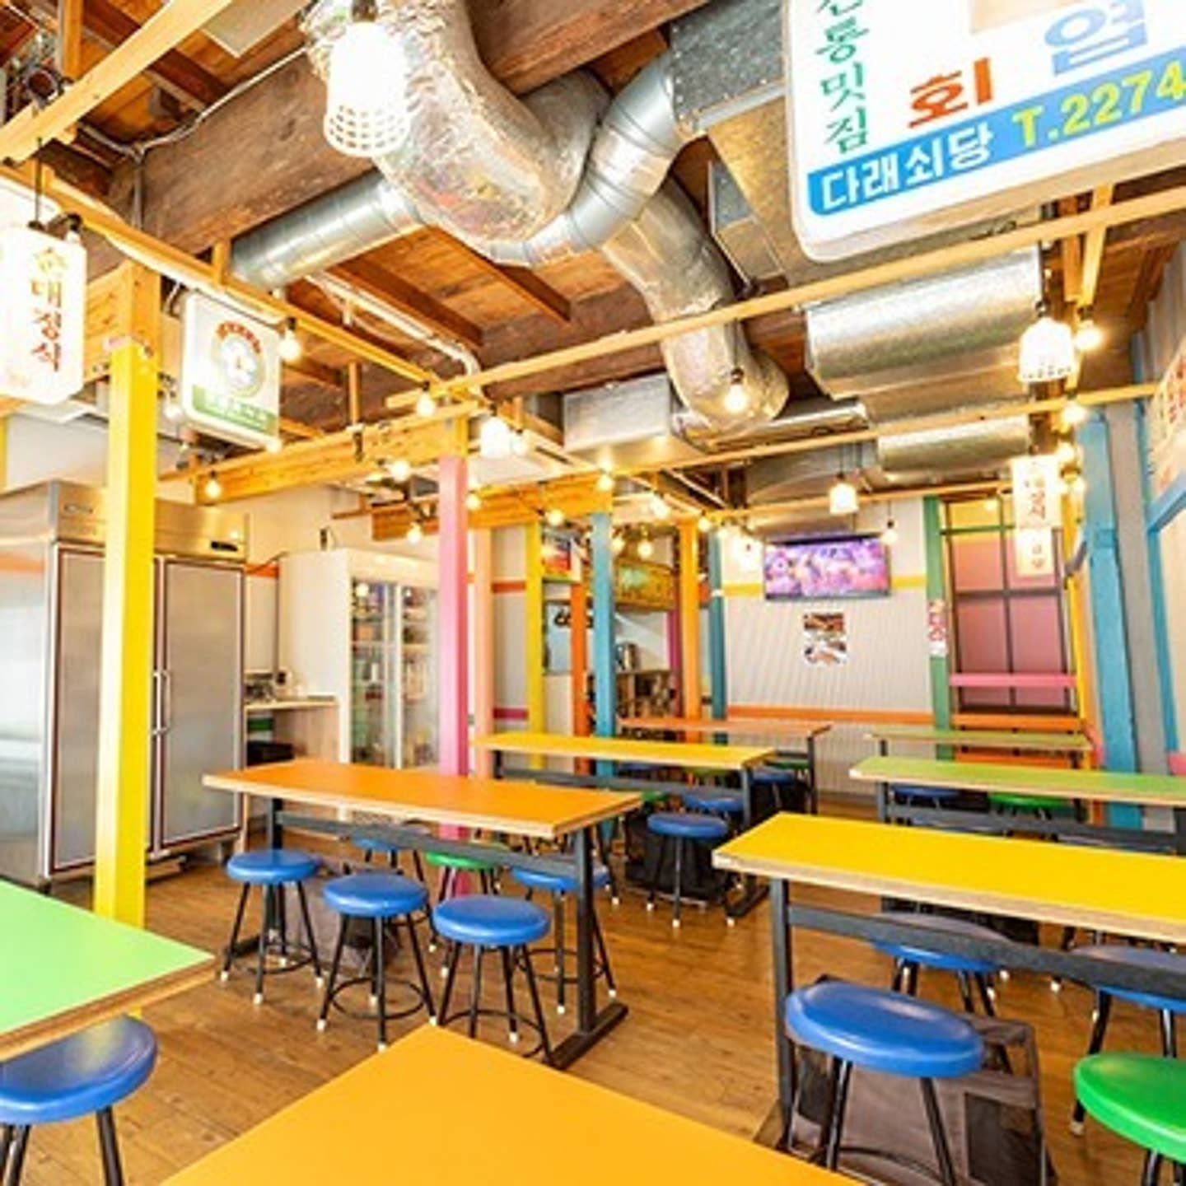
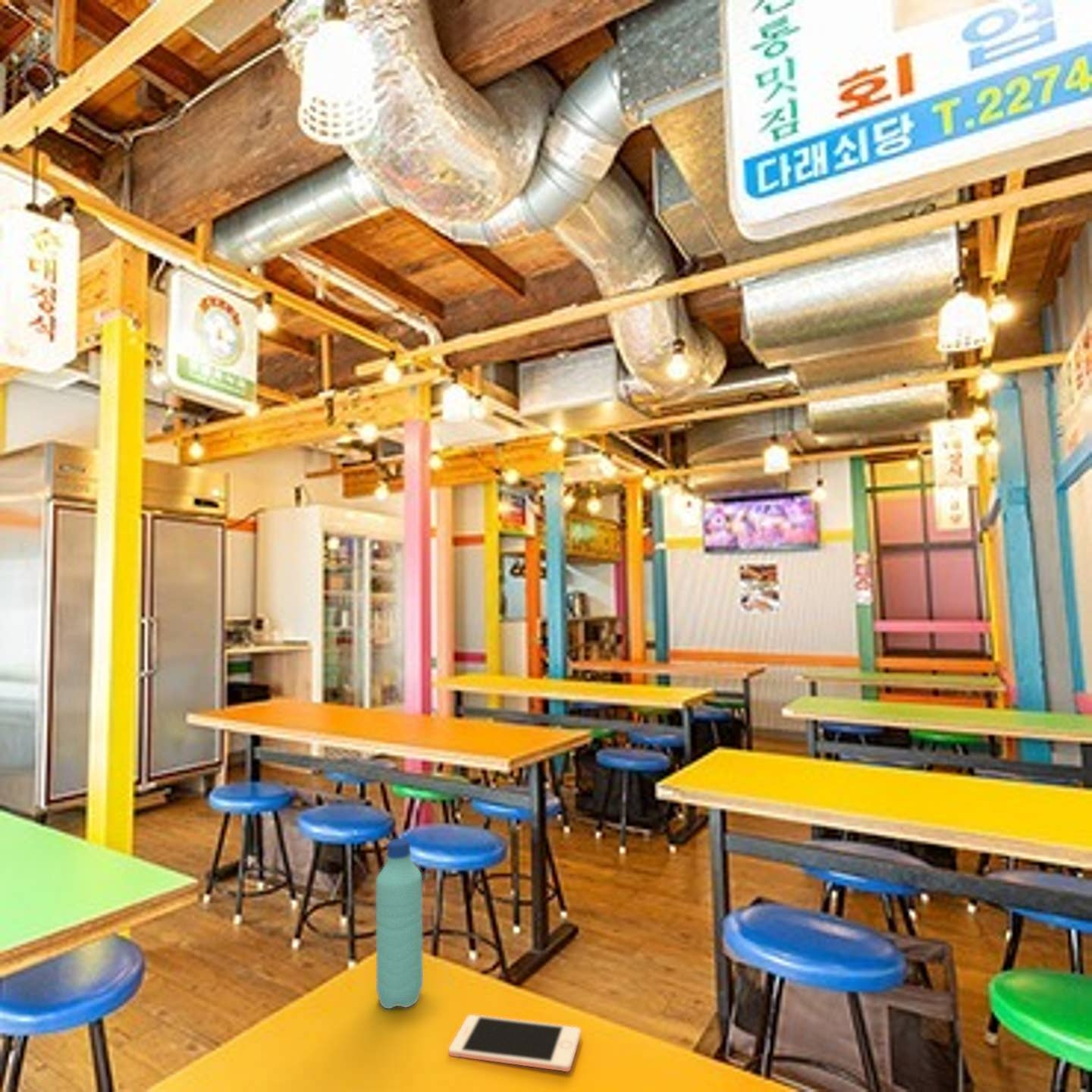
+ cell phone [448,1014,582,1072]
+ water bottle [375,837,424,1009]
